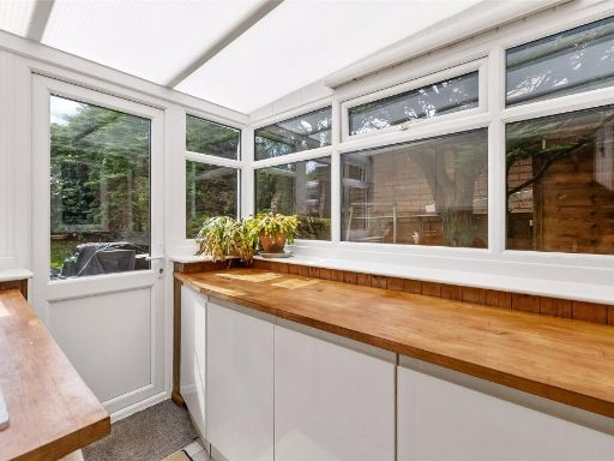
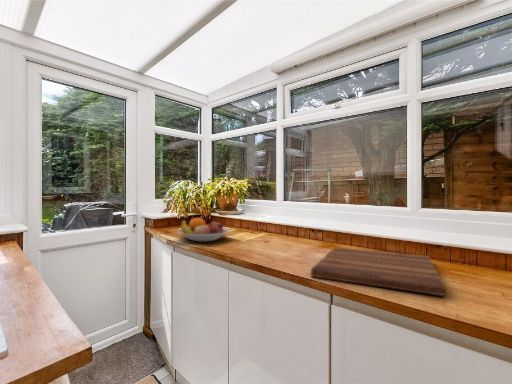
+ cutting board [310,246,446,297]
+ fruit bowl [177,217,231,243]
